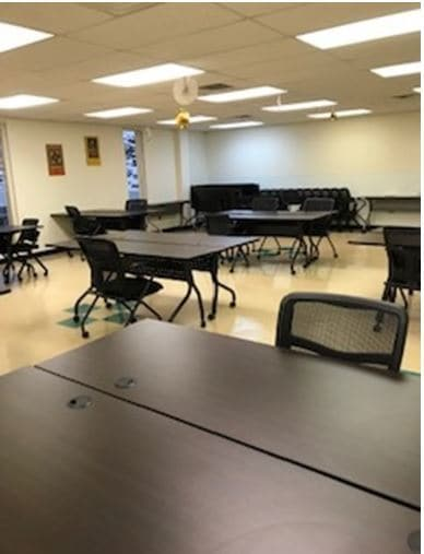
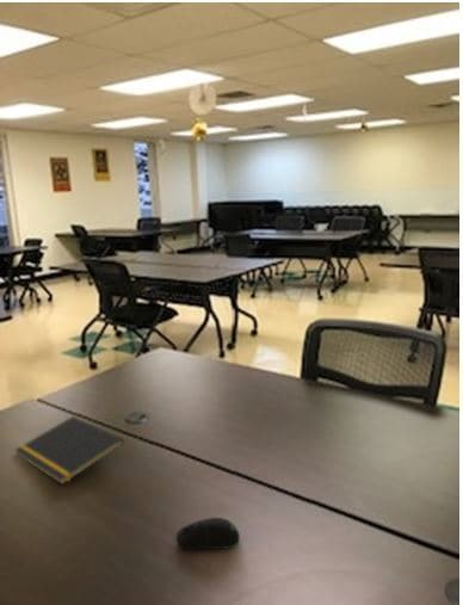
+ notepad [13,415,125,486]
+ computer mouse [174,517,241,551]
